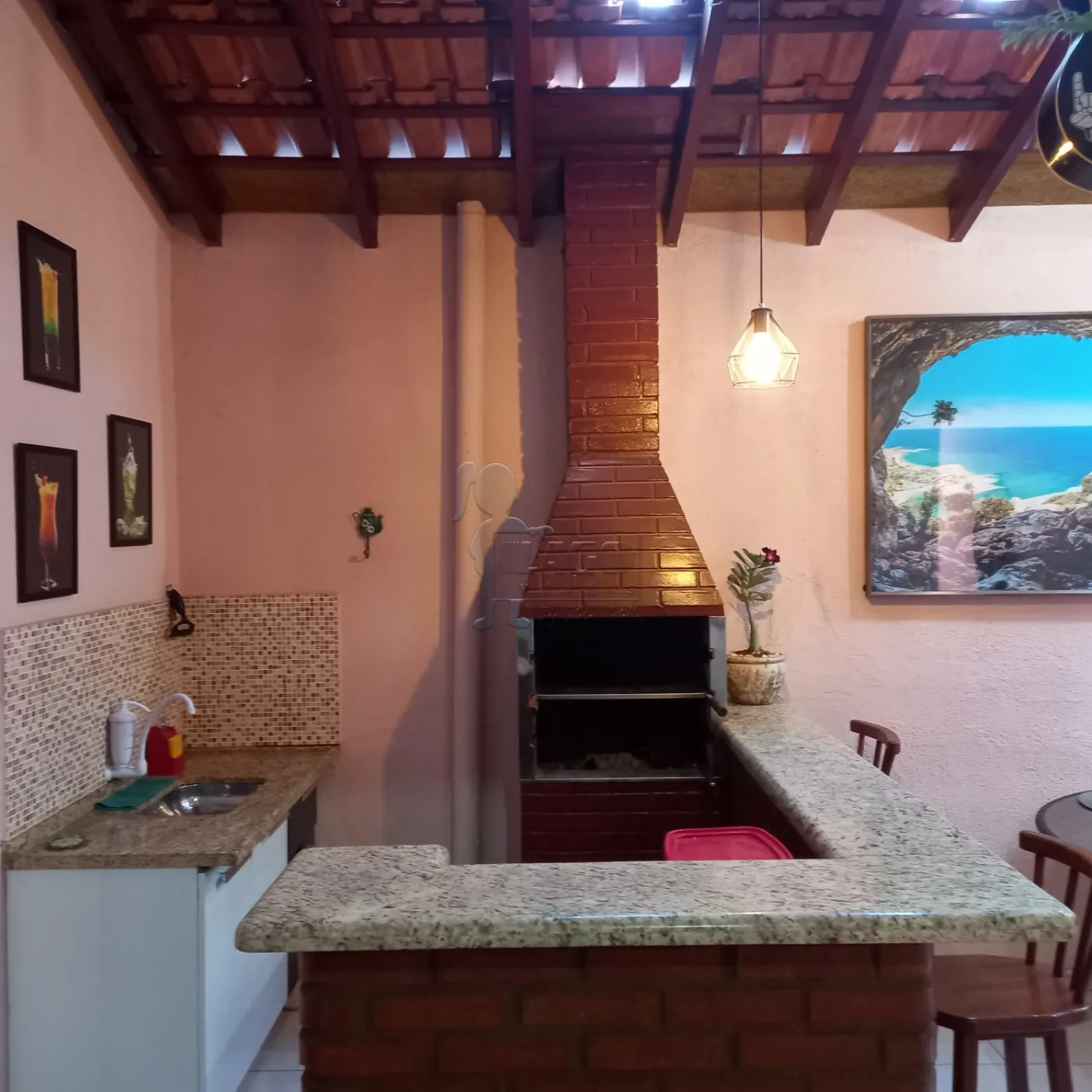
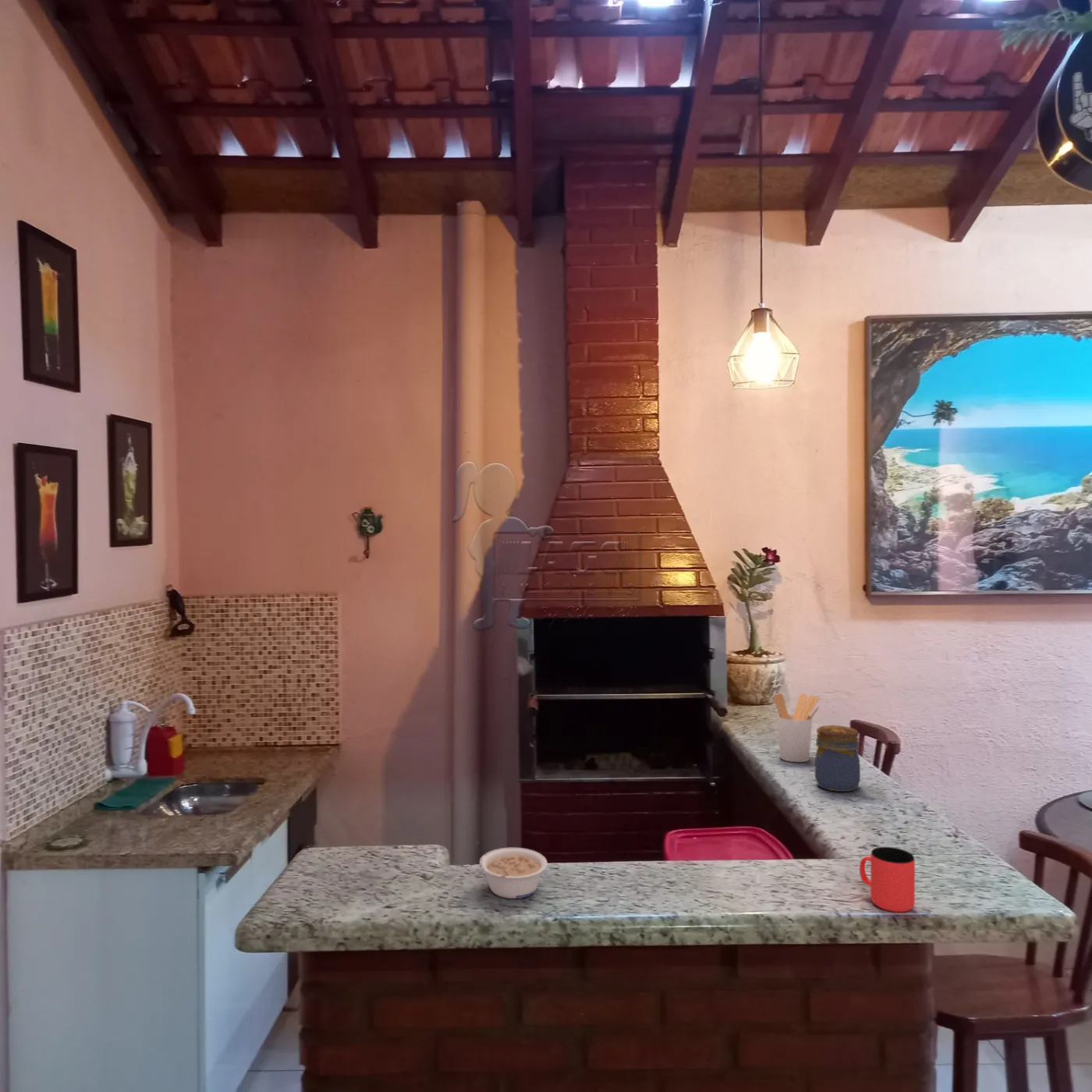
+ cup [859,846,916,913]
+ utensil holder [773,693,821,763]
+ jar [814,725,861,792]
+ legume [478,847,548,899]
